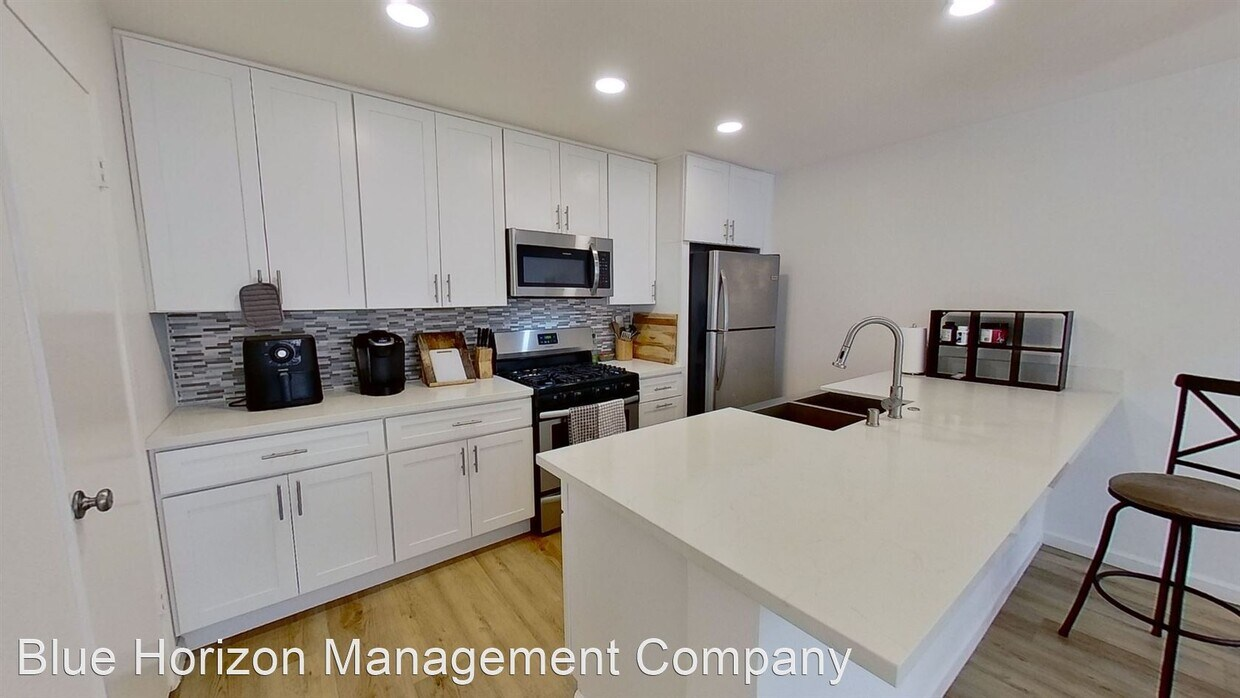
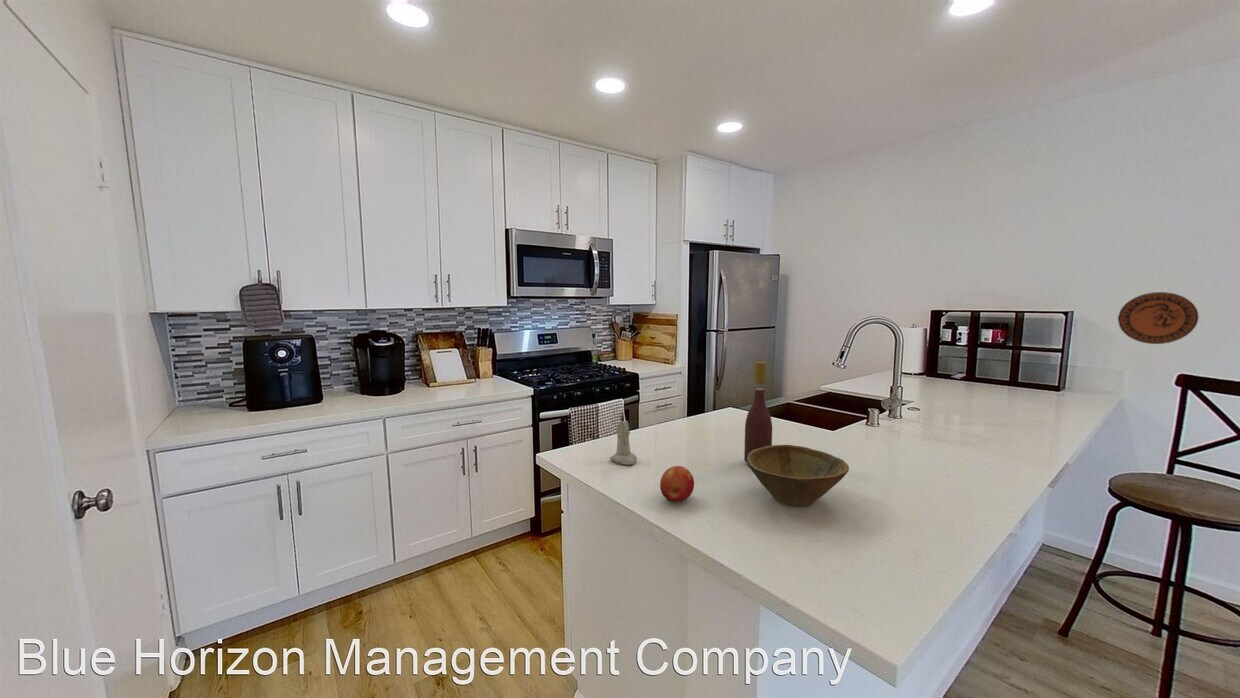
+ apple [659,465,695,503]
+ decorative plate [1117,291,1200,345]
+ wine bottle [743,361,773,464]
+ bowl [747,444,850,508]
+ candle [609,411,638,465]
